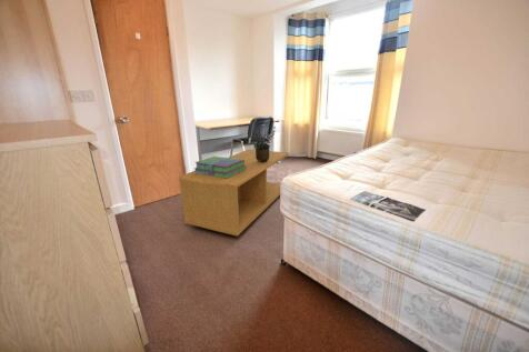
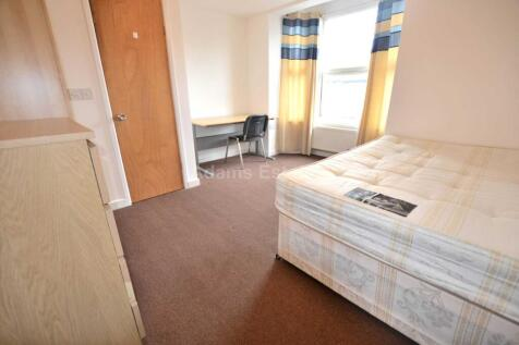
- potted plant [251,125,277,162]
- coffee table [178,149,290,237]
- stack of books [193,155,246,178]
